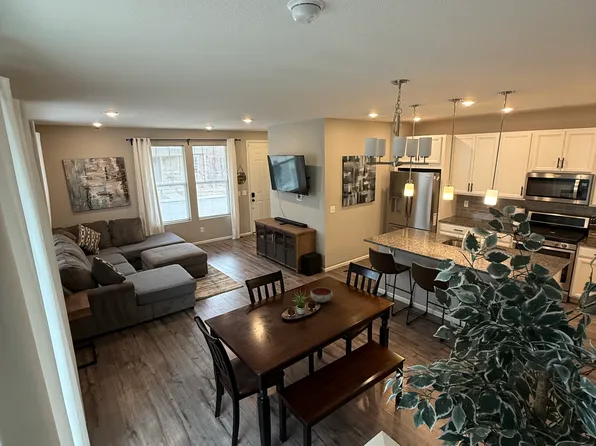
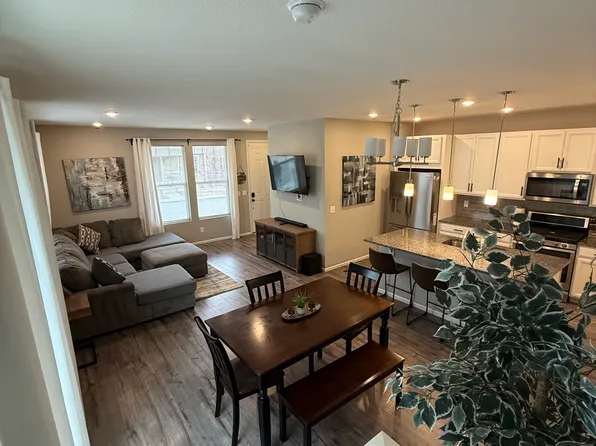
- bowl [309,286,334,304]
